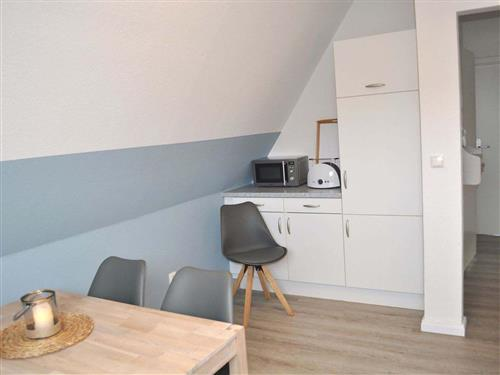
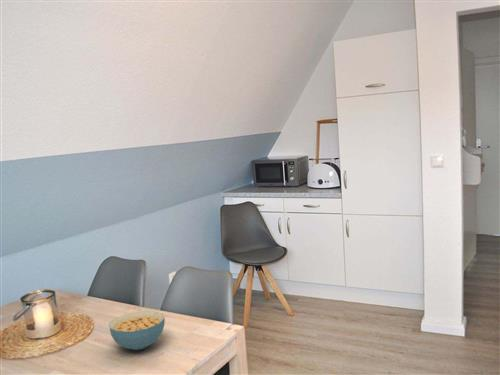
+ cereal bowl [108,310,166,351]
